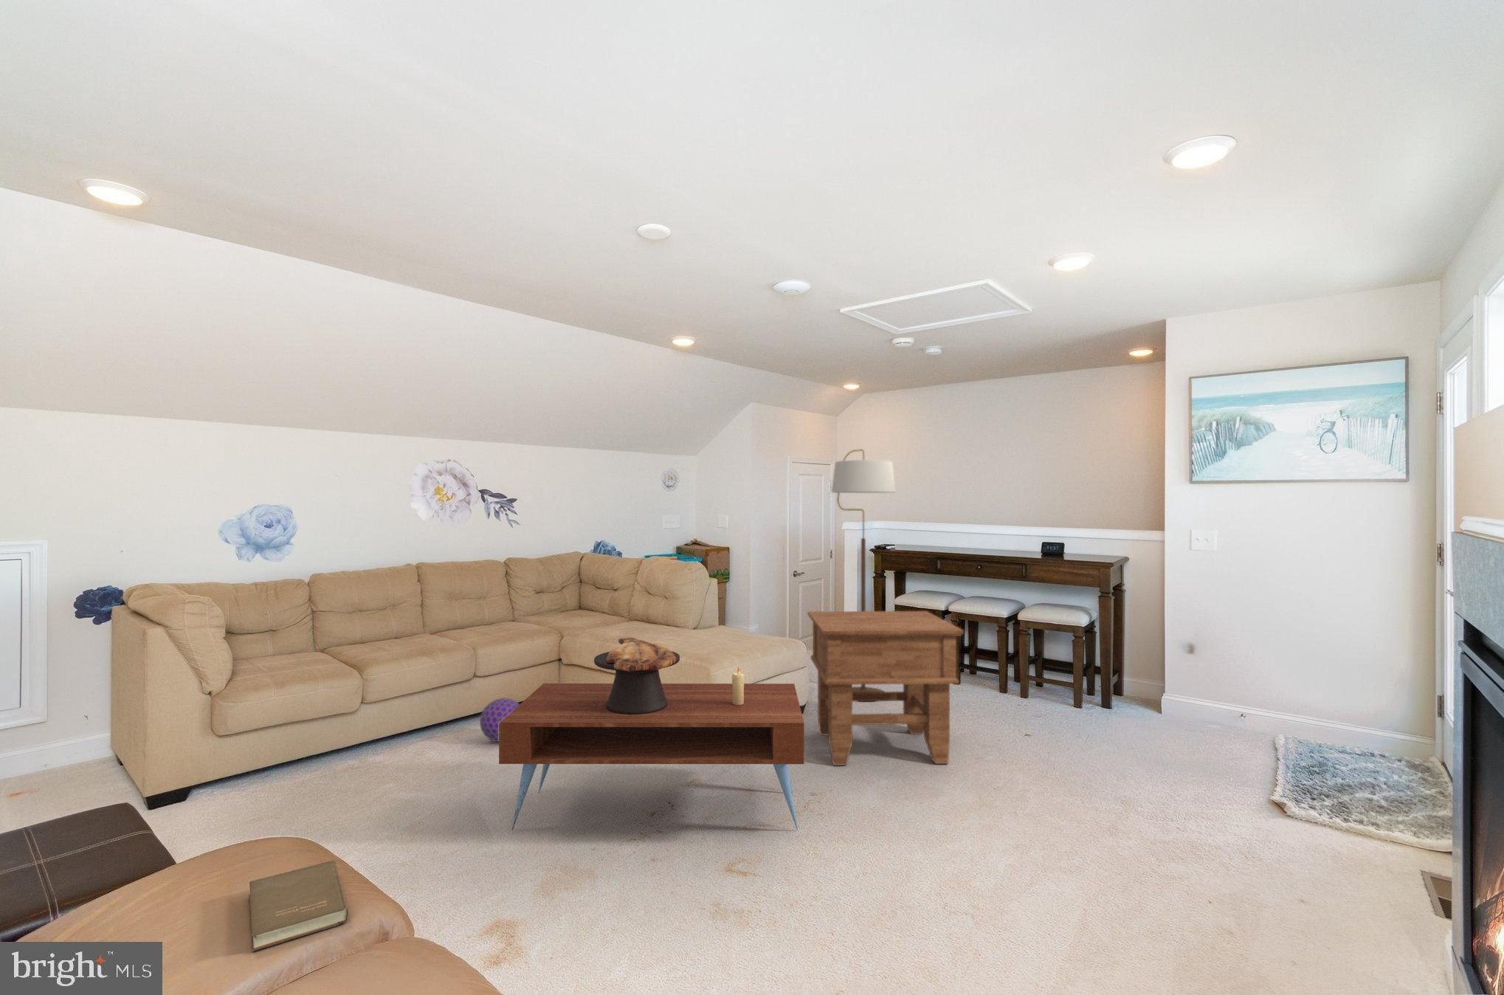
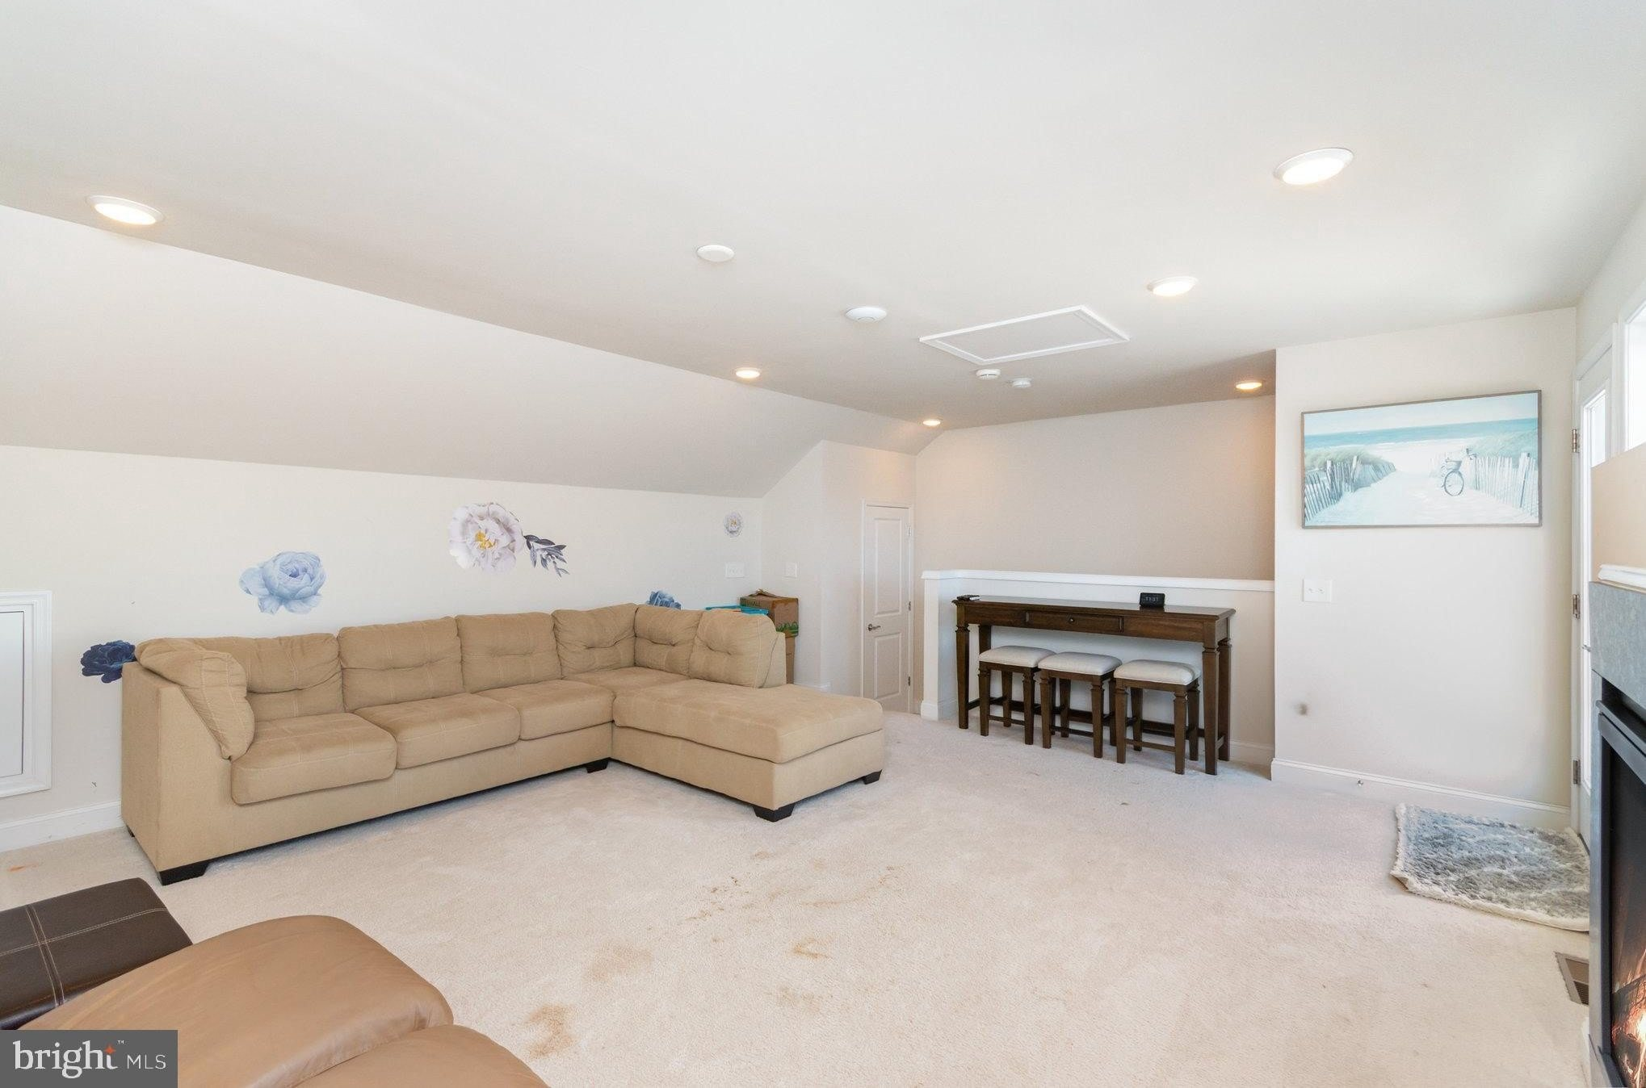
- floor lamp [831,448,897,692]
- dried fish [594,637,680,714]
- side table [807,611,965,766]
- book [248,860,349,952]
- ball [478,696,519,743]
- coffee table [498,683,805,831]
- candle [731,666,746,705]
